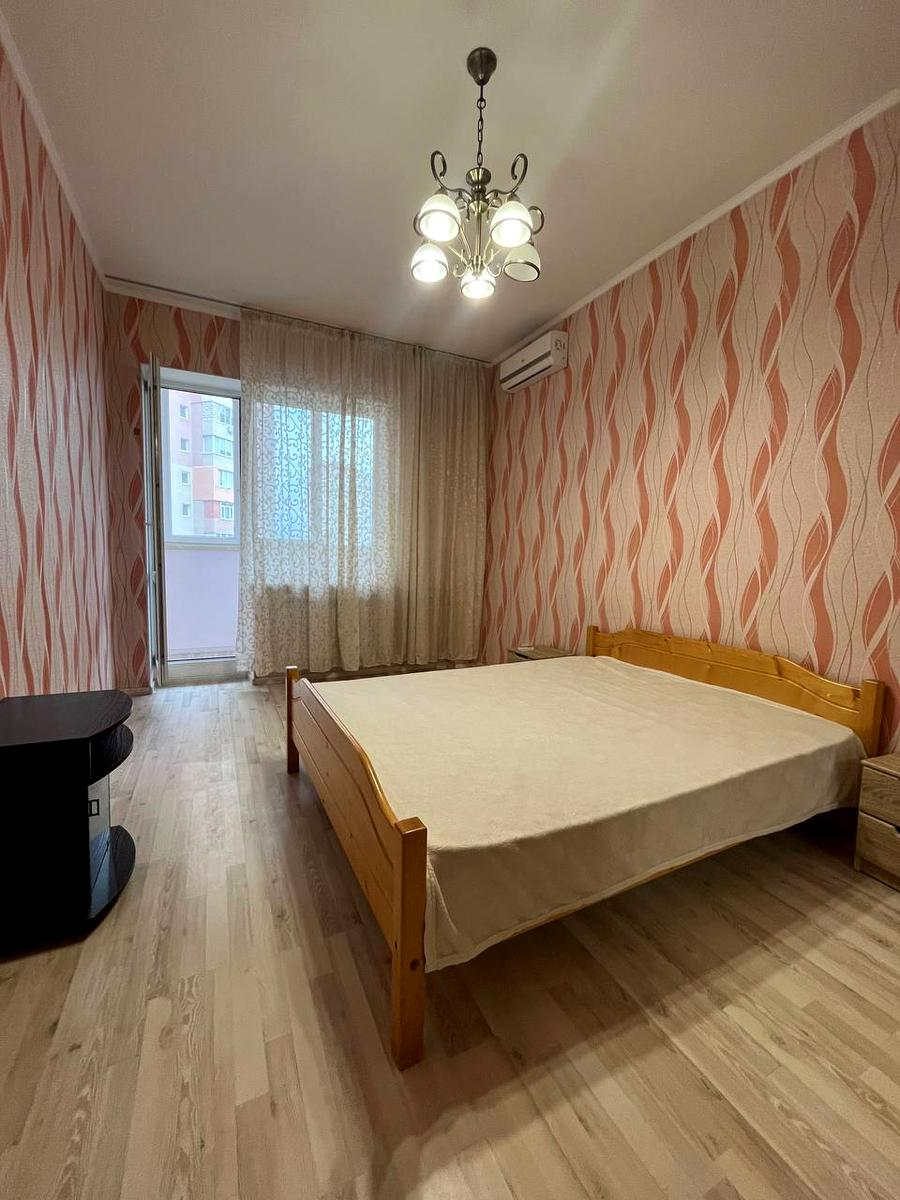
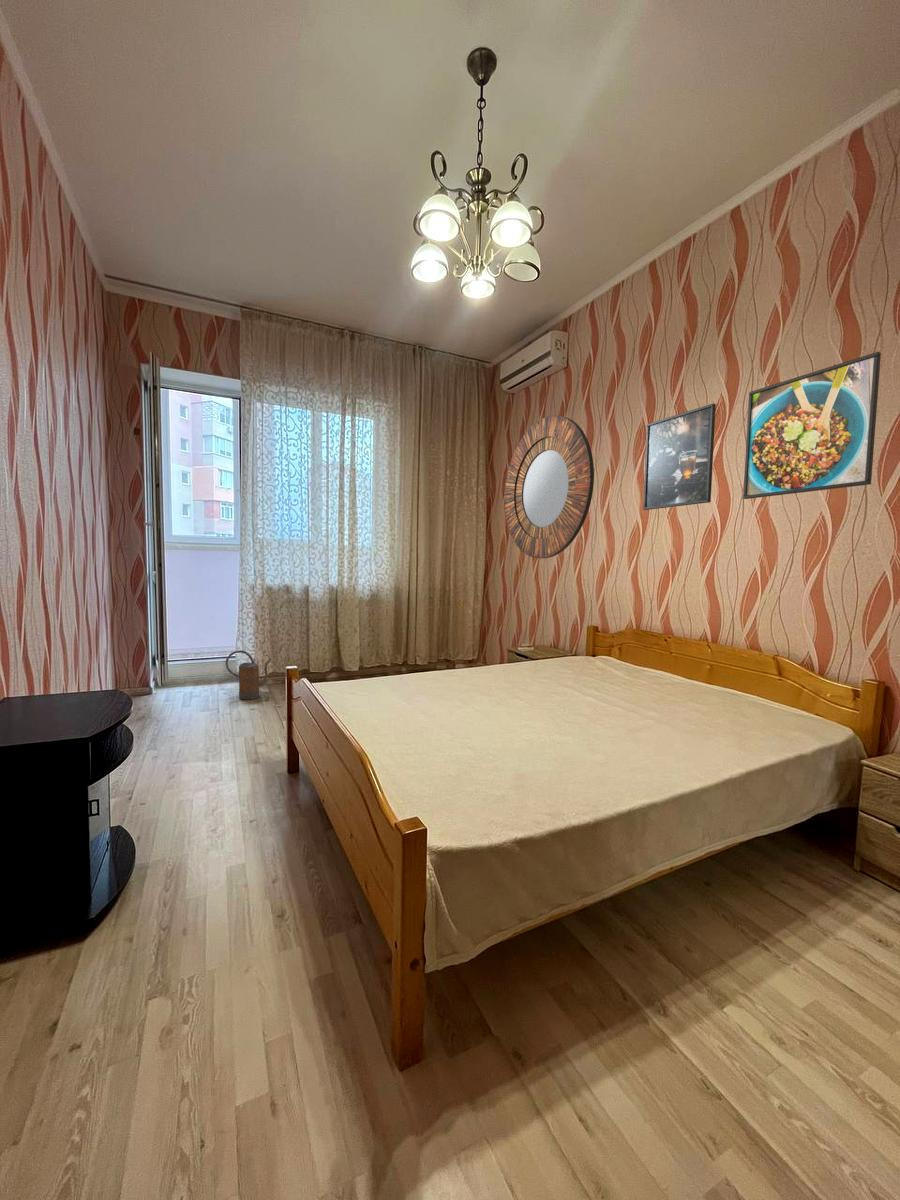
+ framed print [742,351,882,500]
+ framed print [642,402,717,511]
+ home mirror [503,414,595,559]
+ watering can [225,649,273,700]
